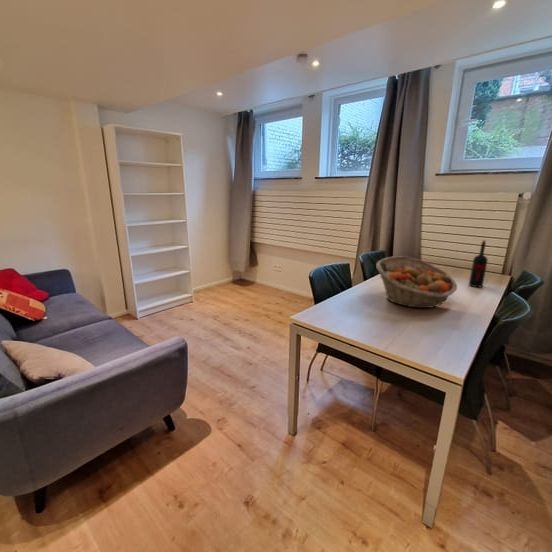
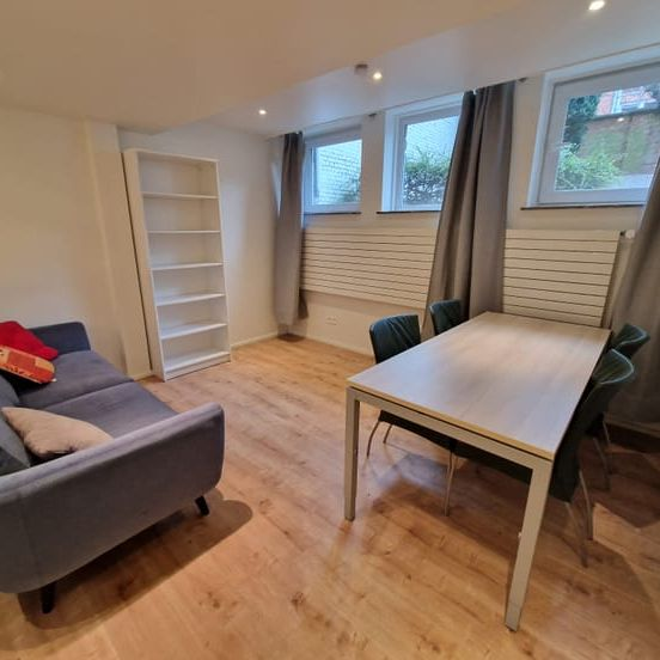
- fruit basket [375,255,458,309]
- wine bottle [468,239,489,288]
